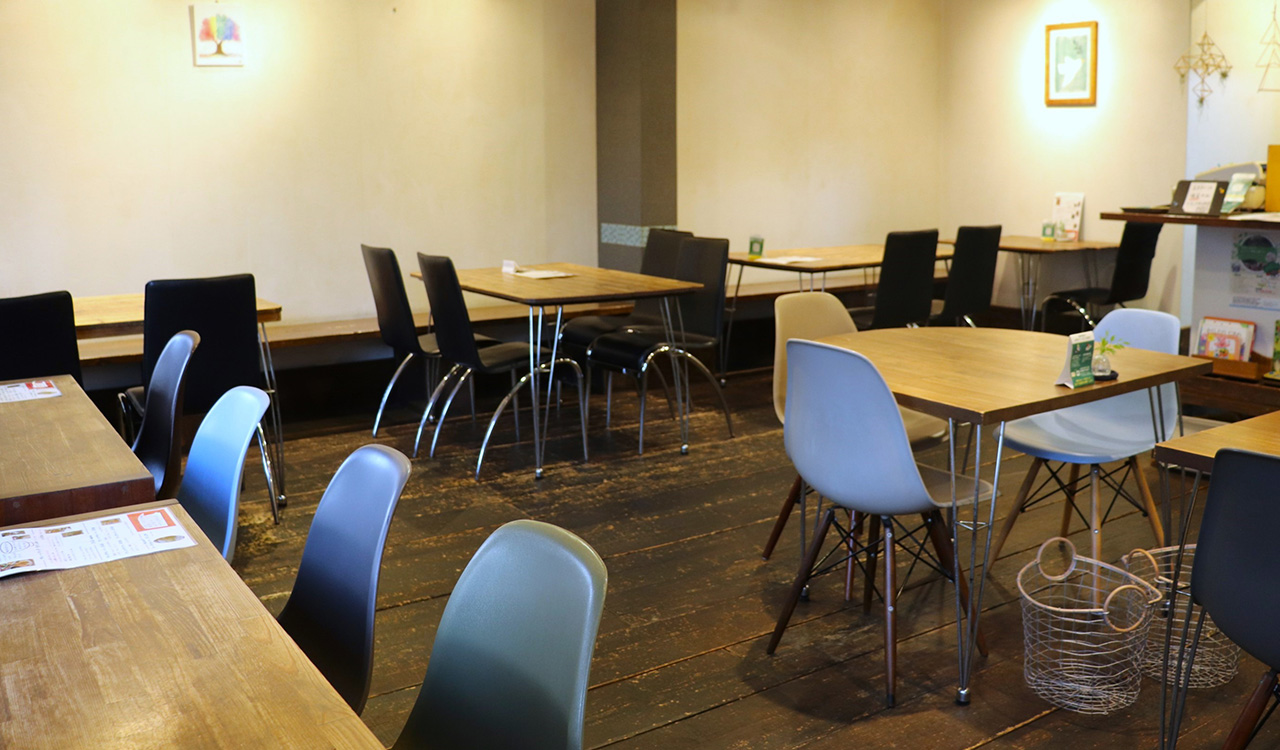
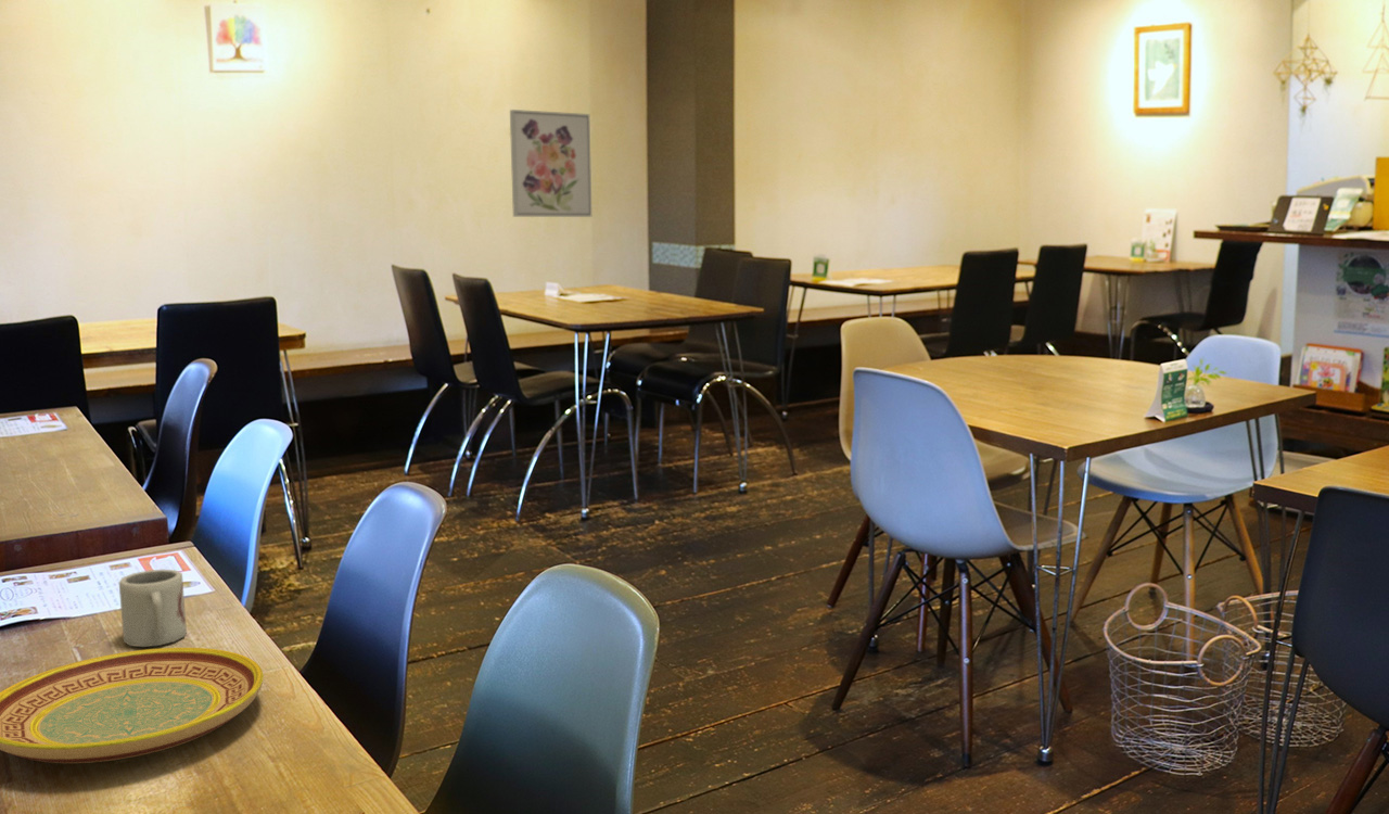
+ plate [0,647,265,764]
+ cup [118,569,188,648]
+ wall art [509,109,592,218]
